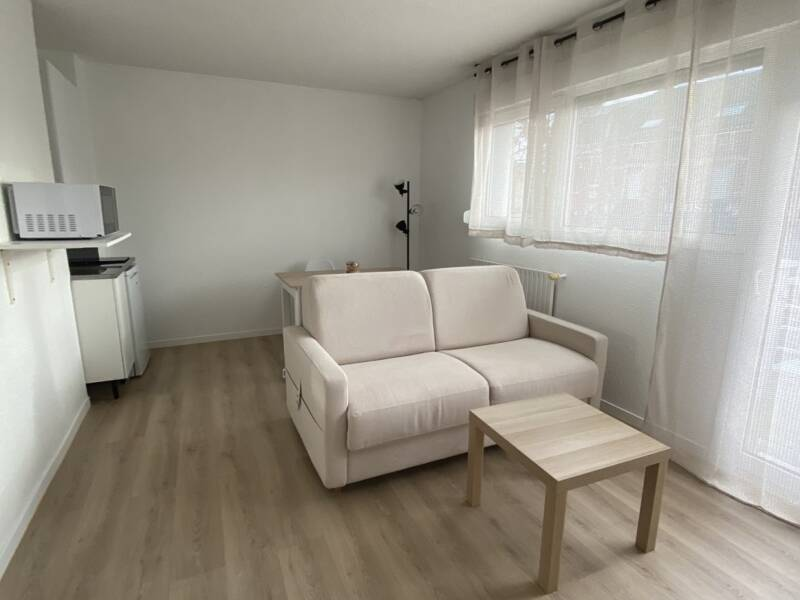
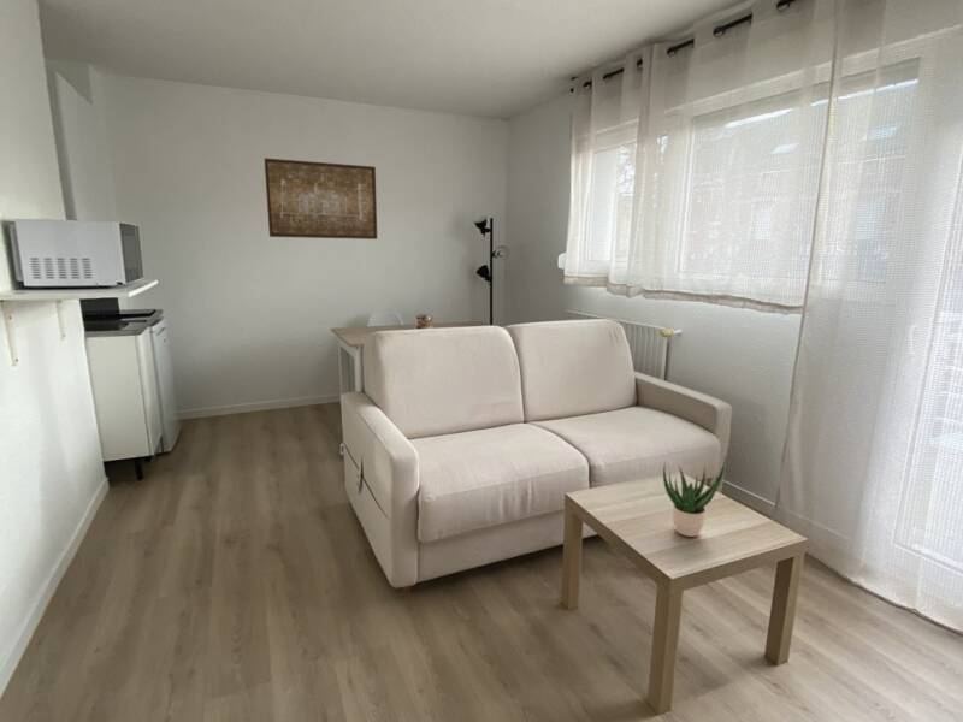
+ potted plant [662,454,727,538]
+ wall art [264,158,378,241]
